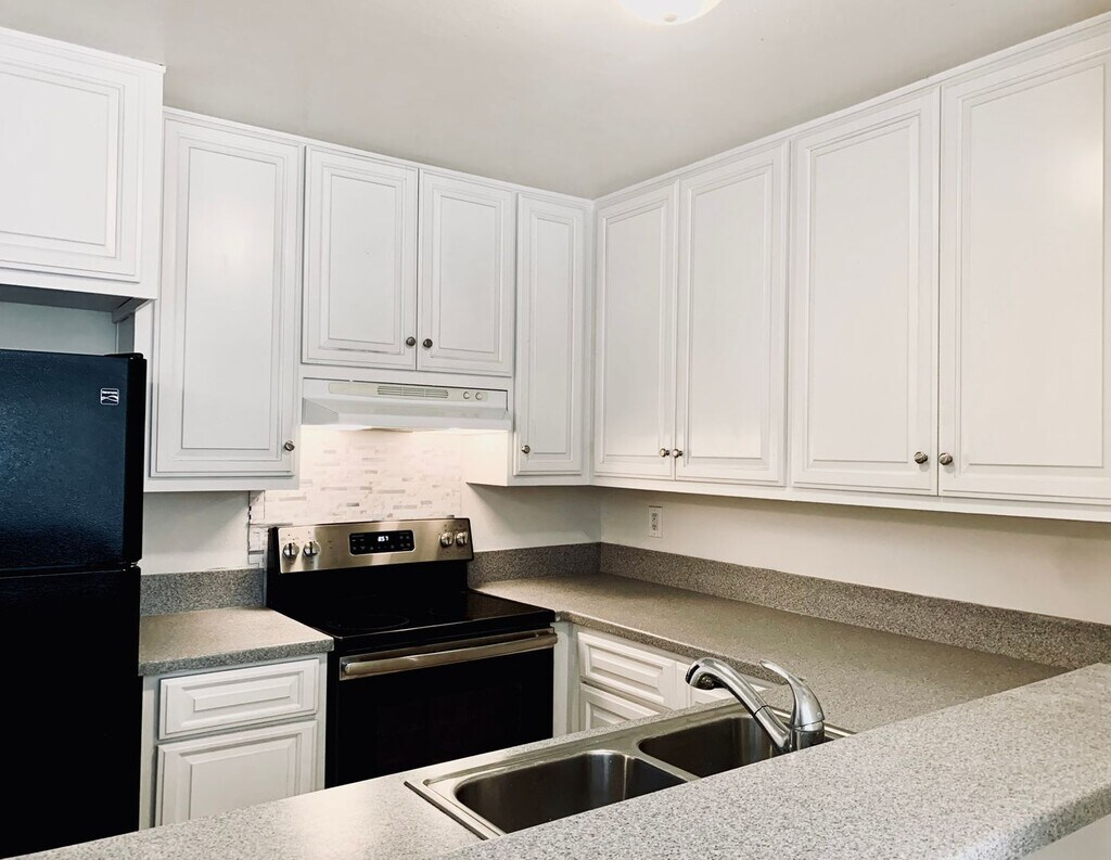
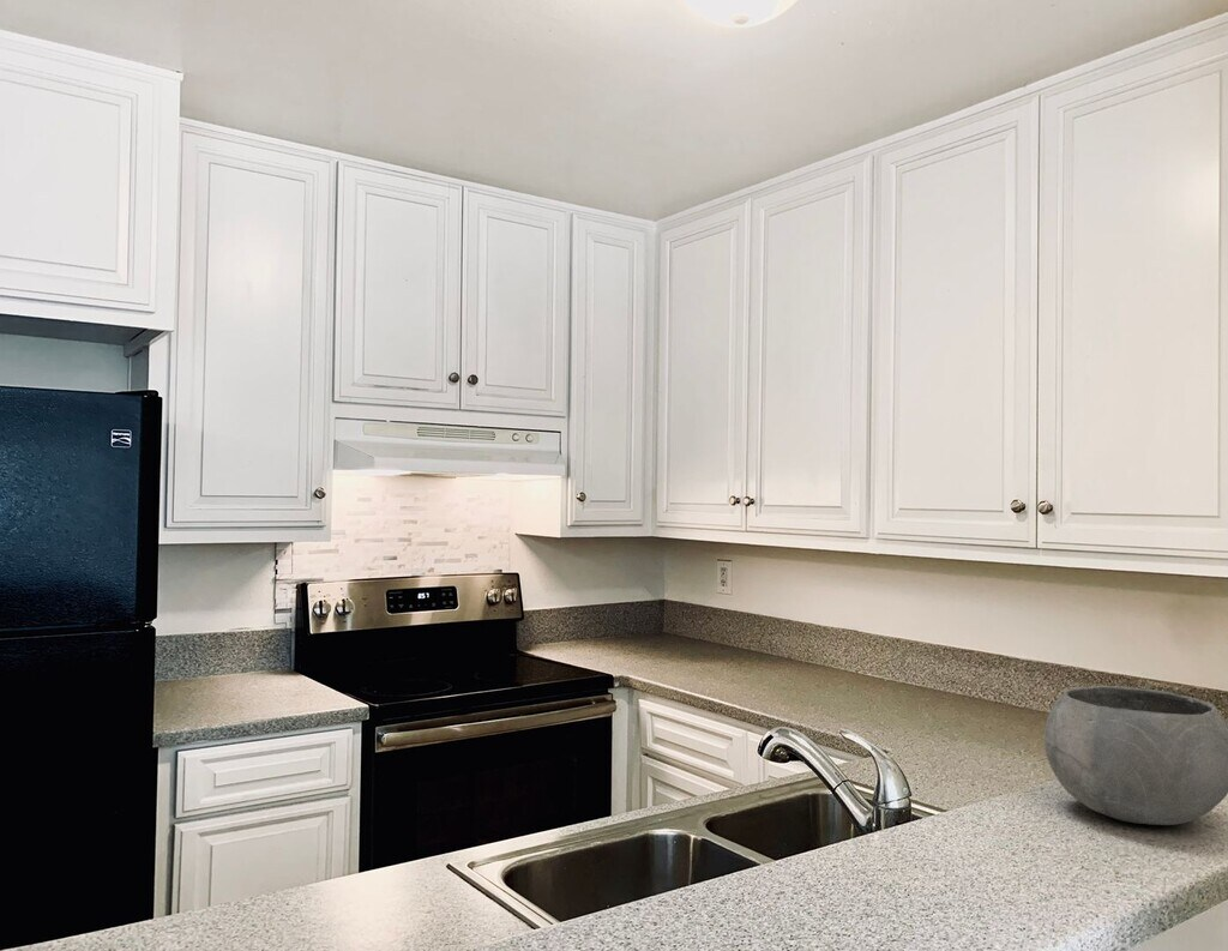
+ bowl [1043,685,1228,826]
